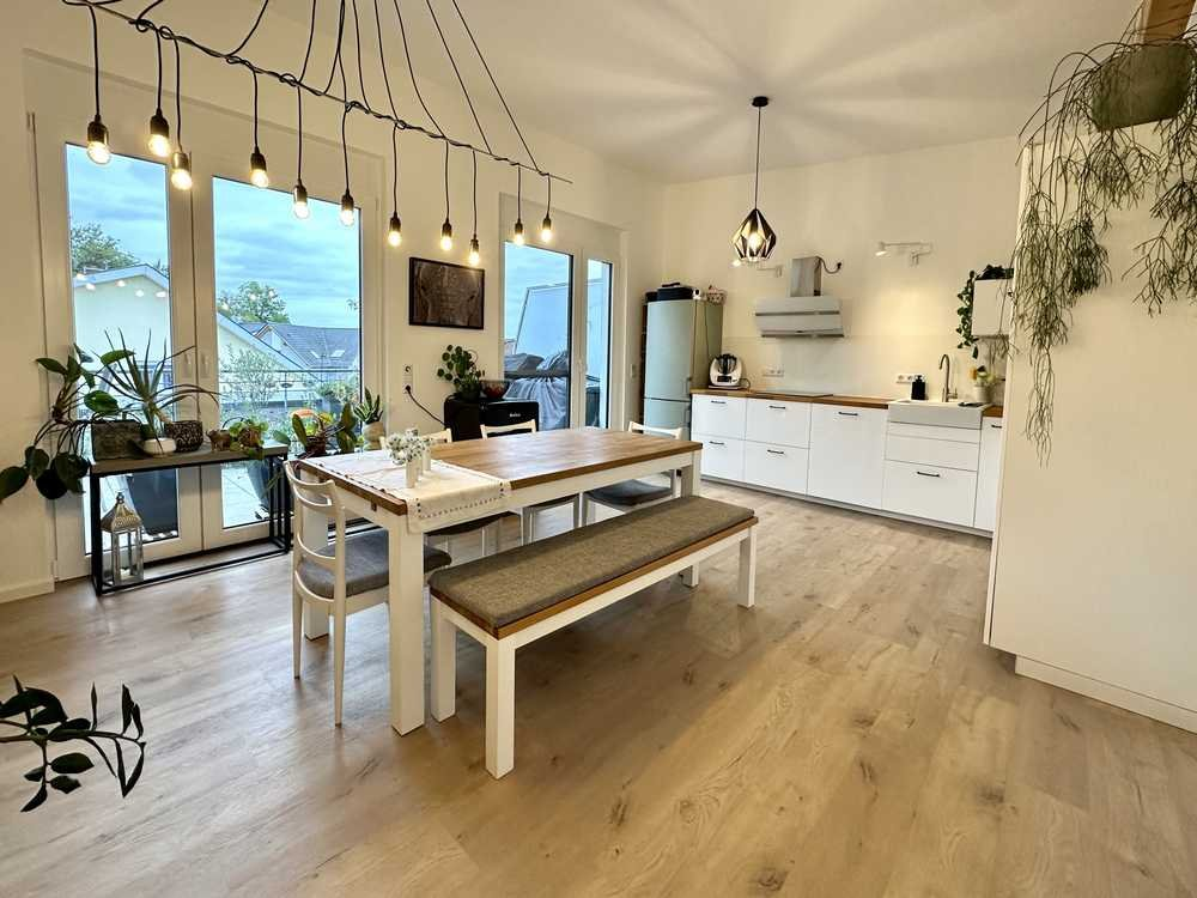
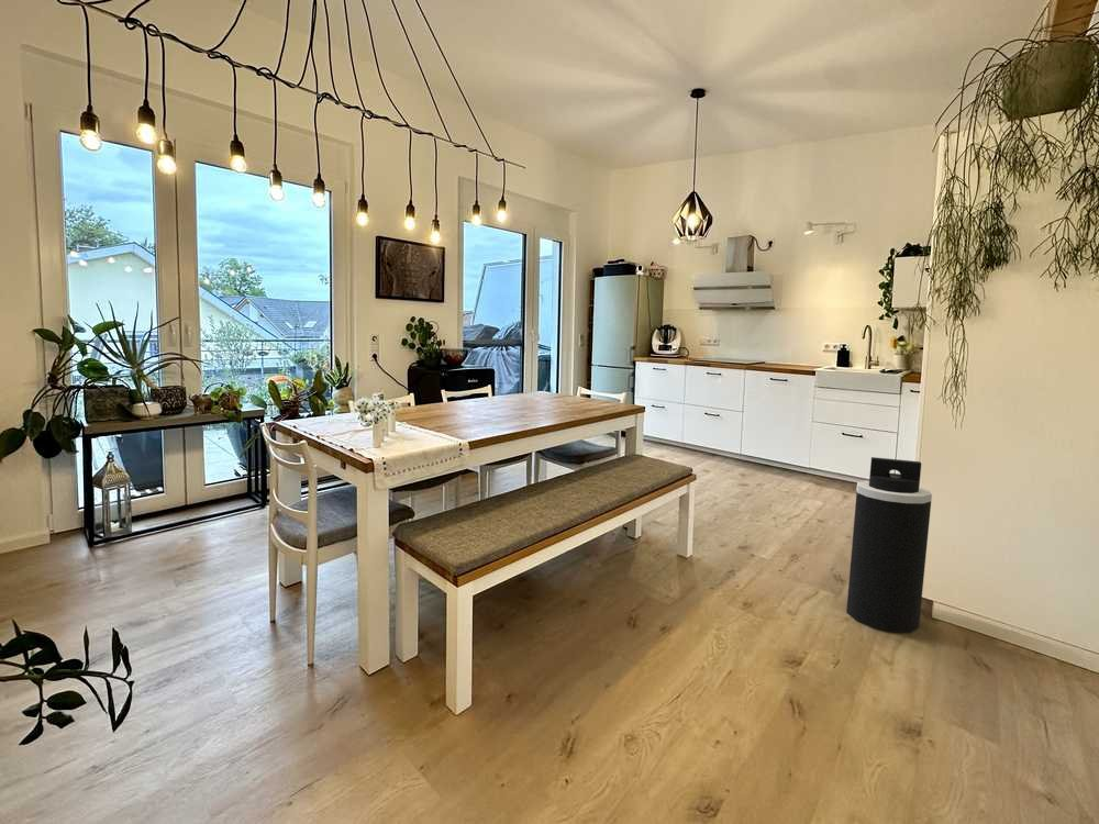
+ trash can [846,456,933,633]
